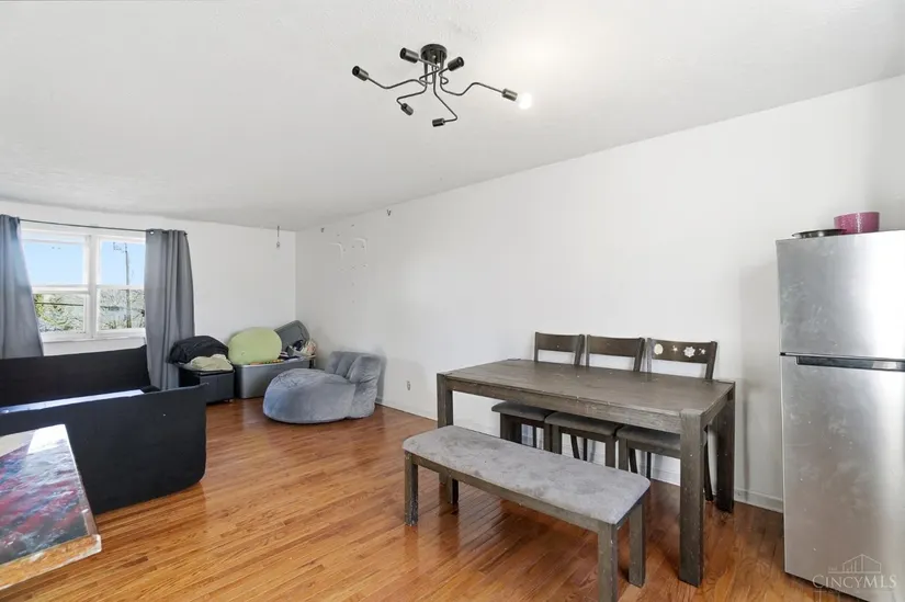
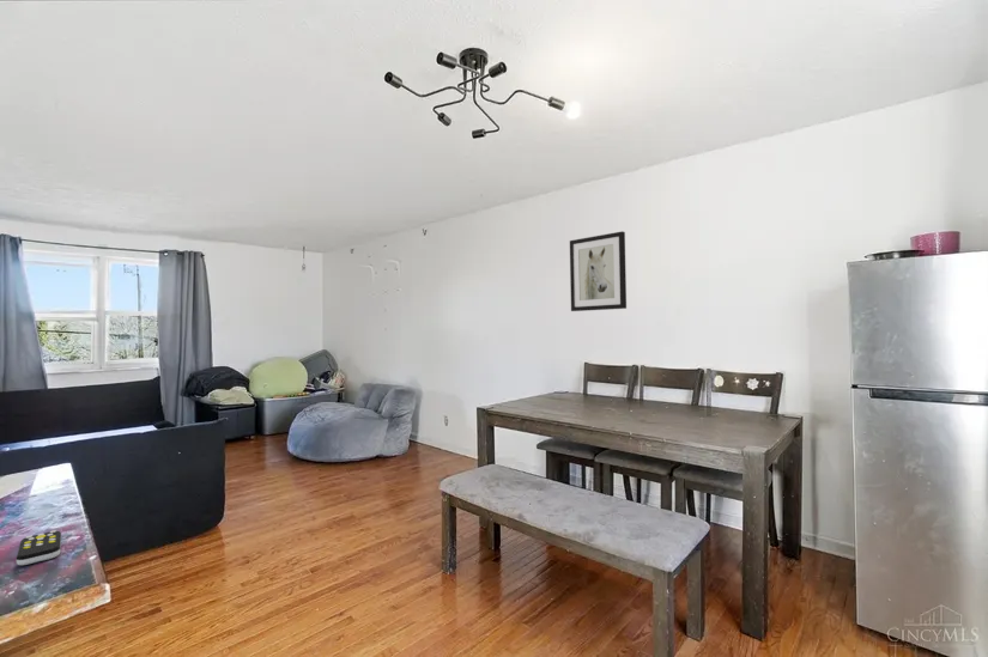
+ wall art [569,230,628,312]
+ remote control [16,529,62,566]
